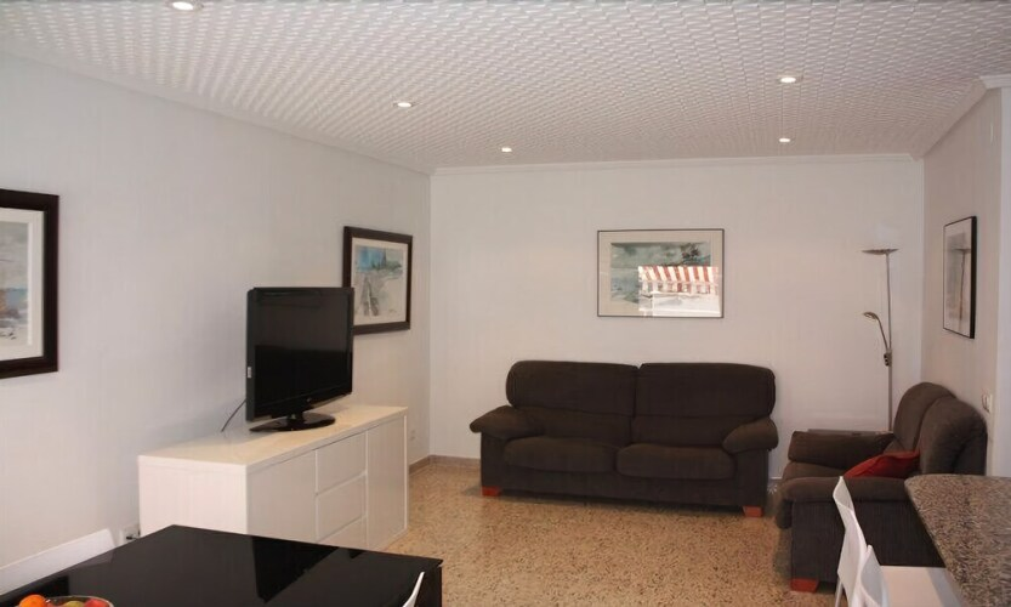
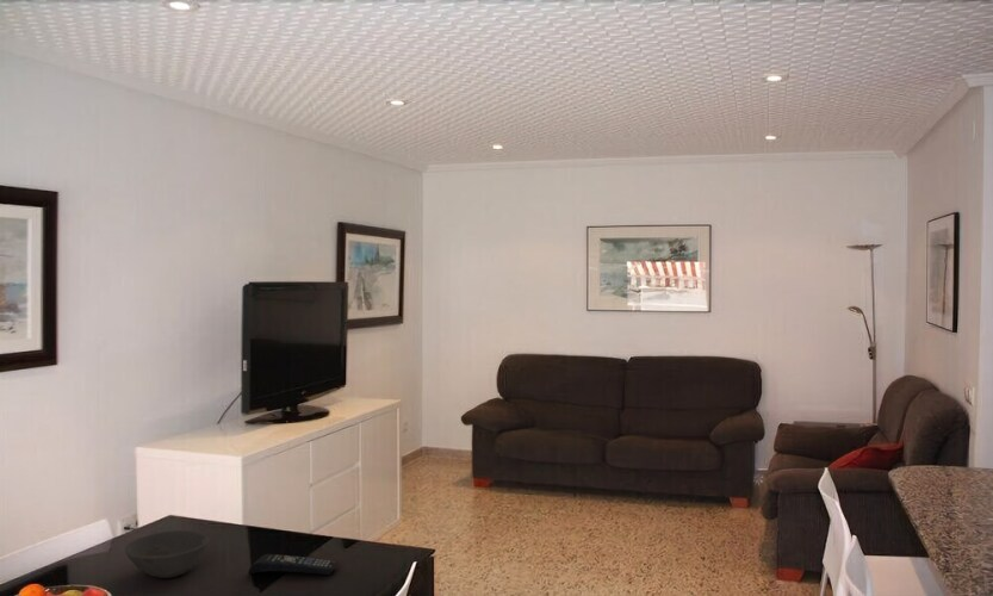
+ remote control [247,553,340,576]
+ bowl [124,529,210,579]
